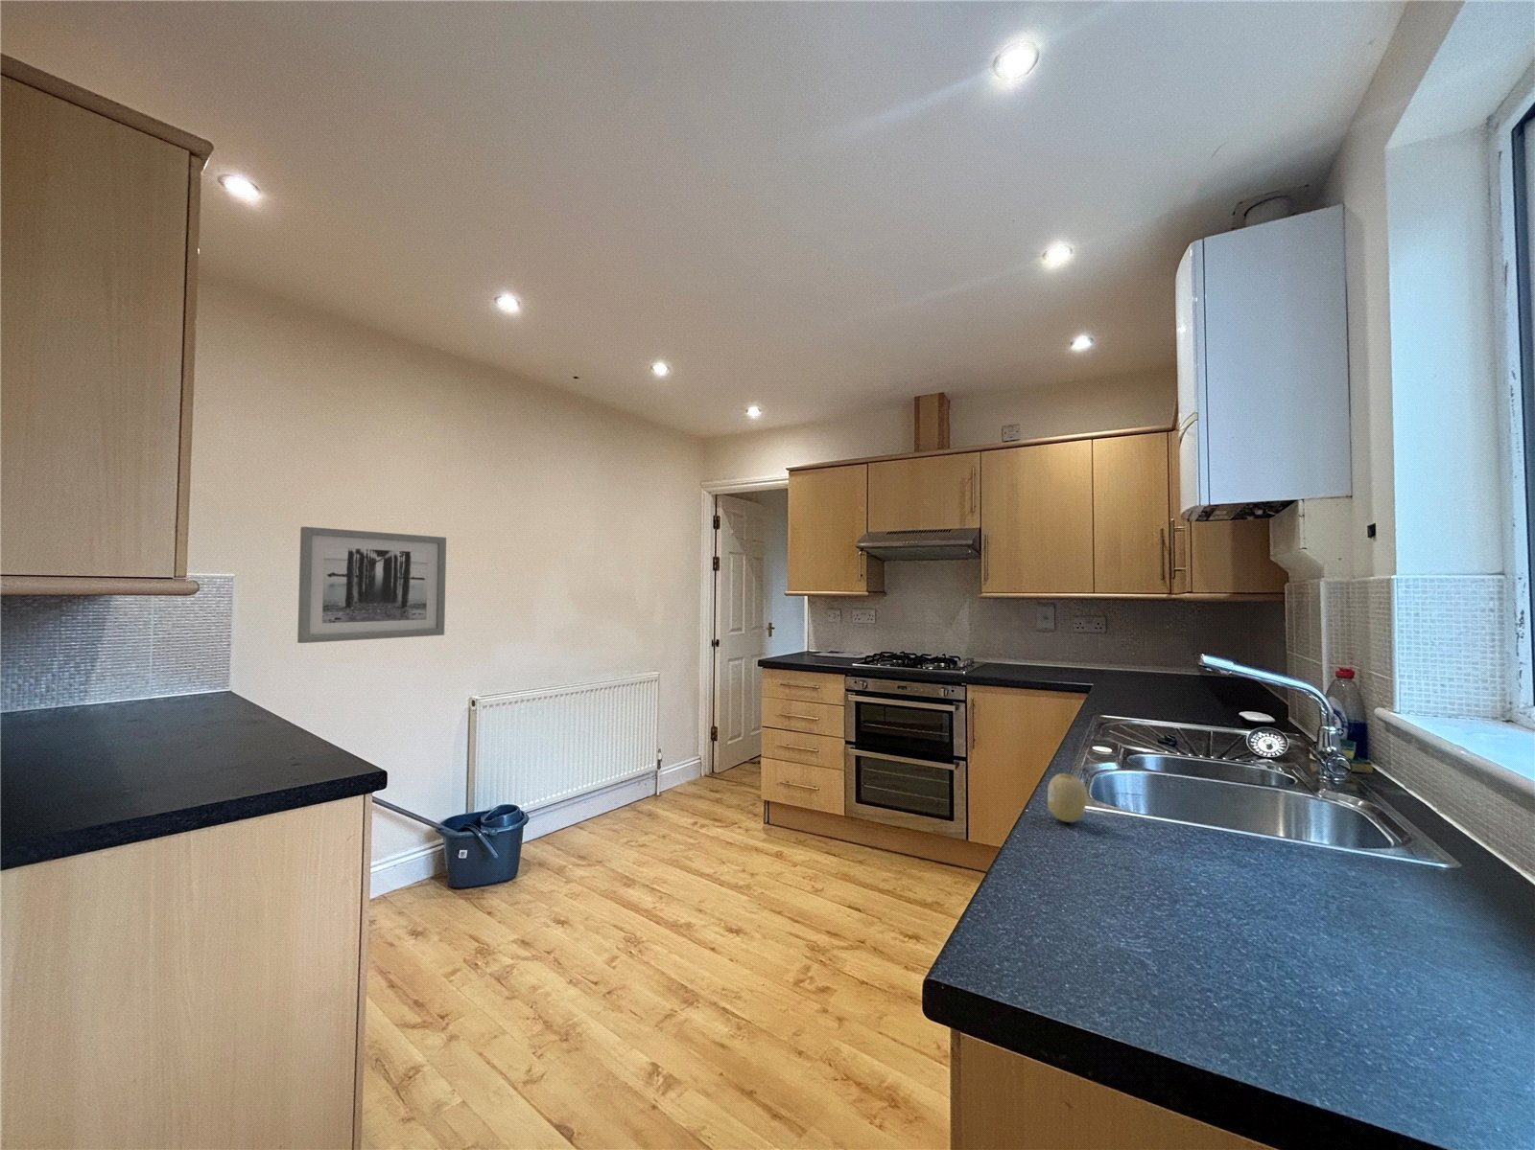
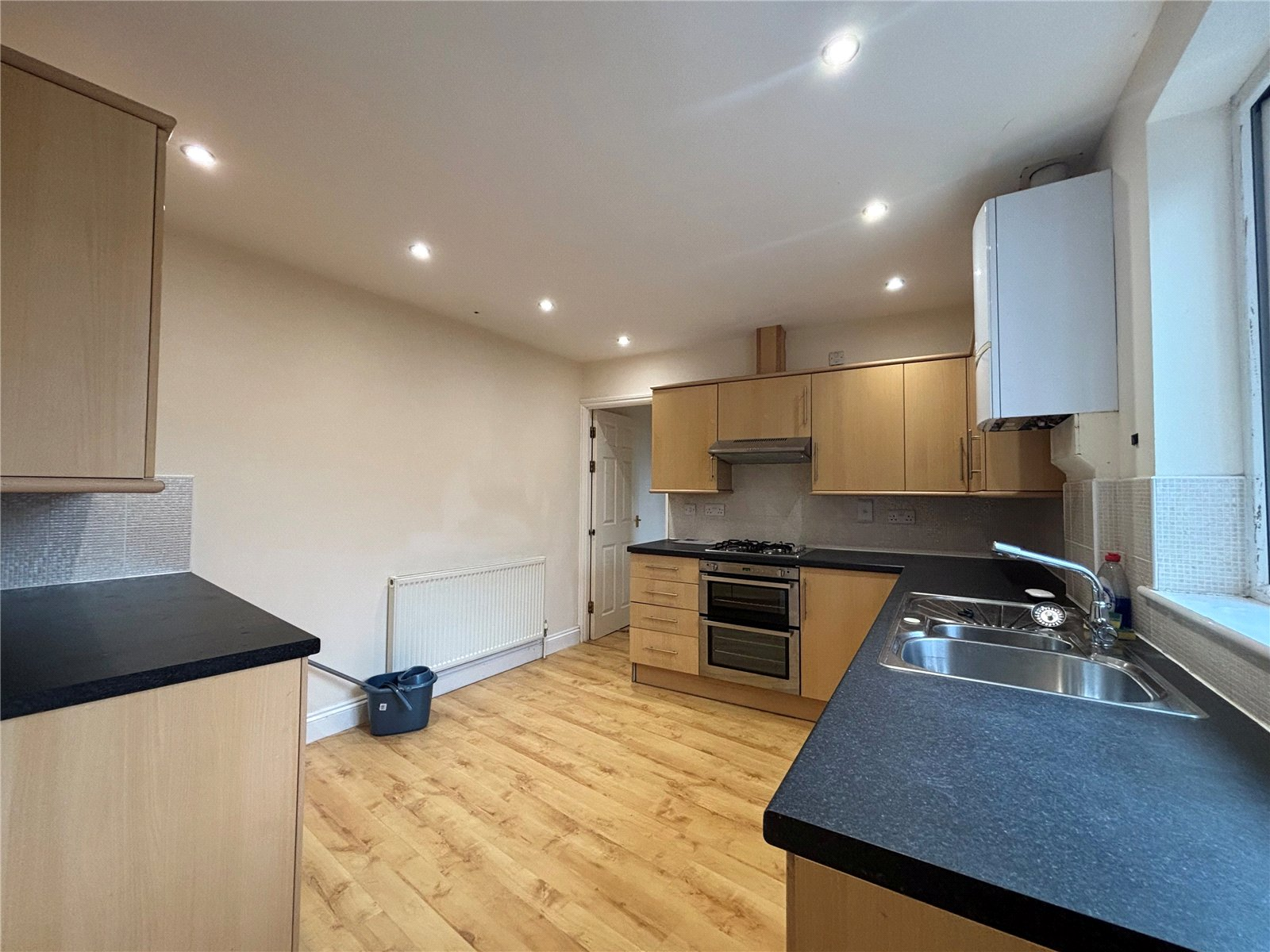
- wall art [296,527,447,644]
- fruit [1047,772,1088,823]
